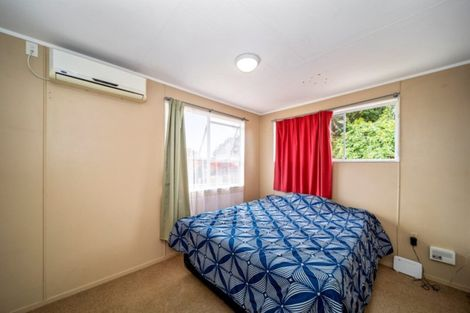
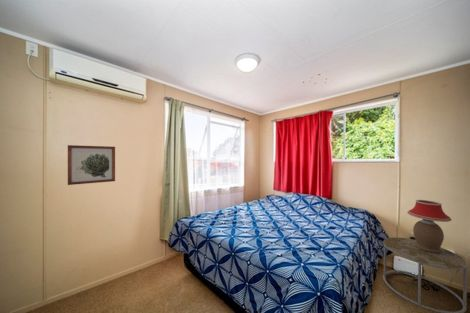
+ table lamp [406,199,452,253]
+ wall art [67,144,116,186]
+ side table [382,236,468,313]
